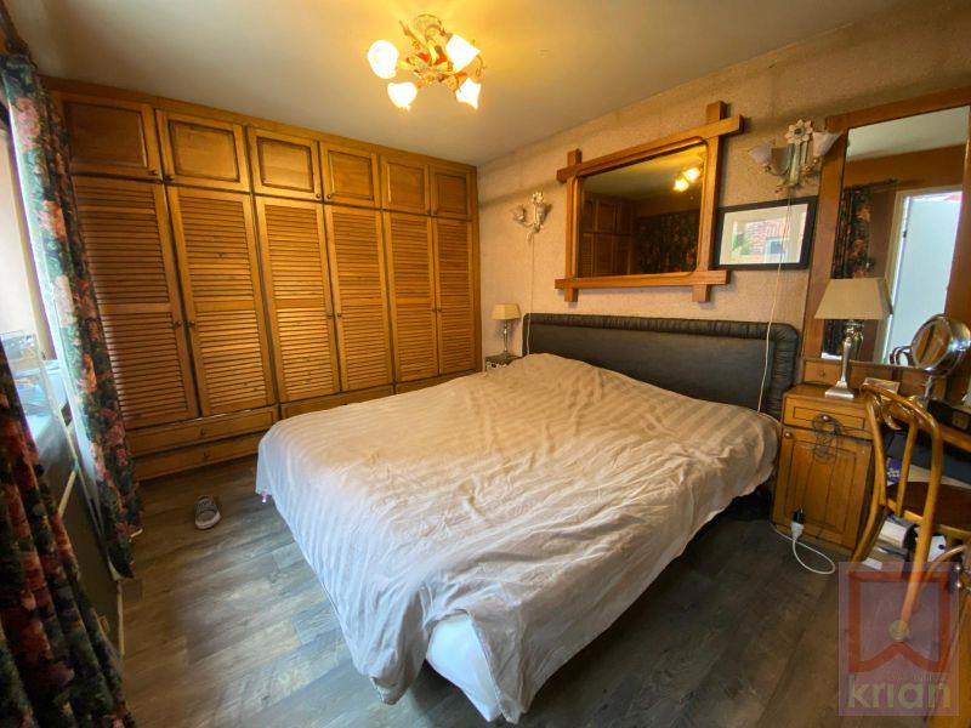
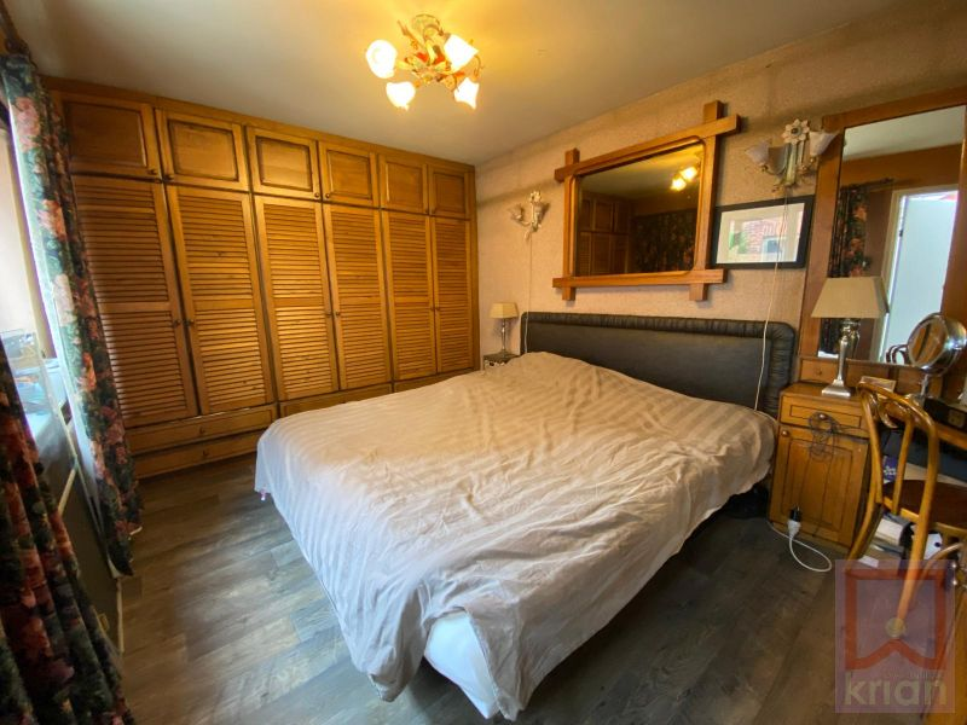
- shoe [193,494,222,530]
